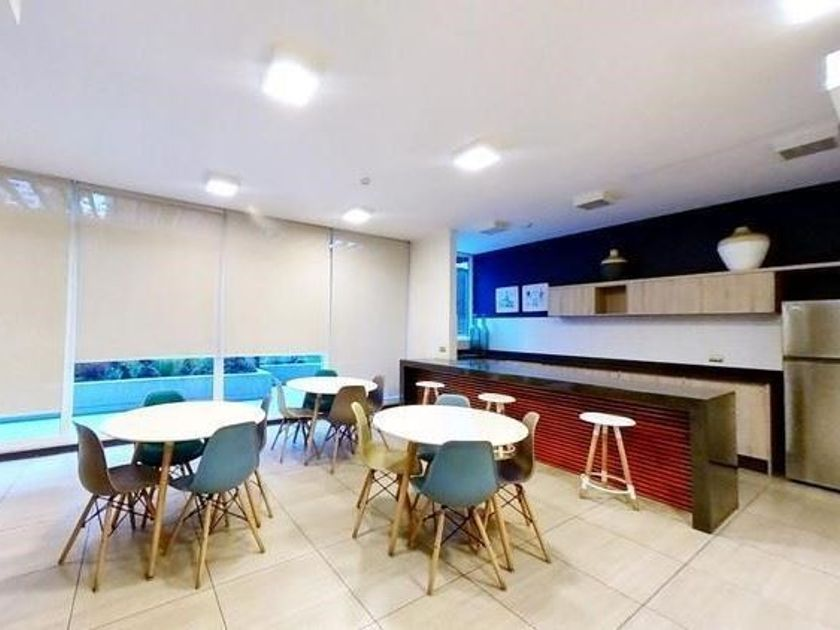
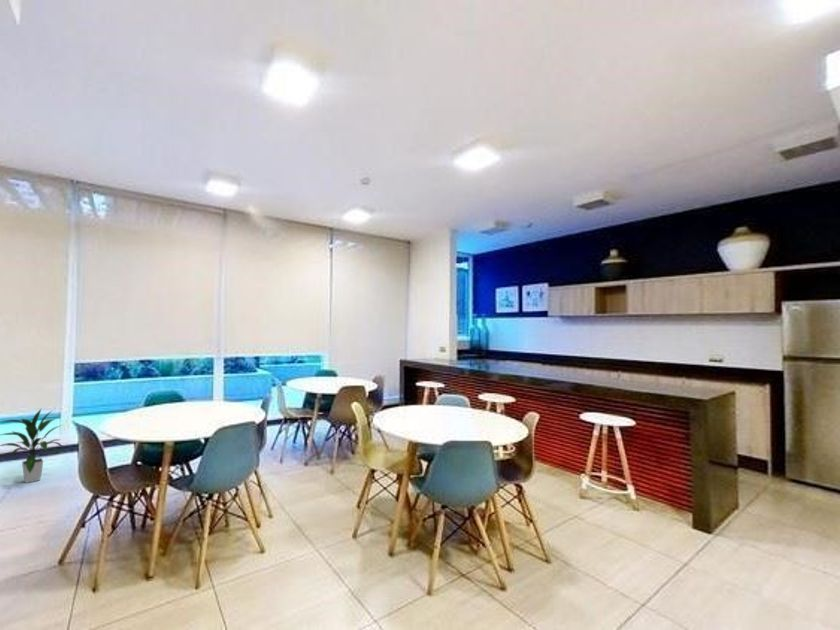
+ indoor plant [0,408,64,484]
